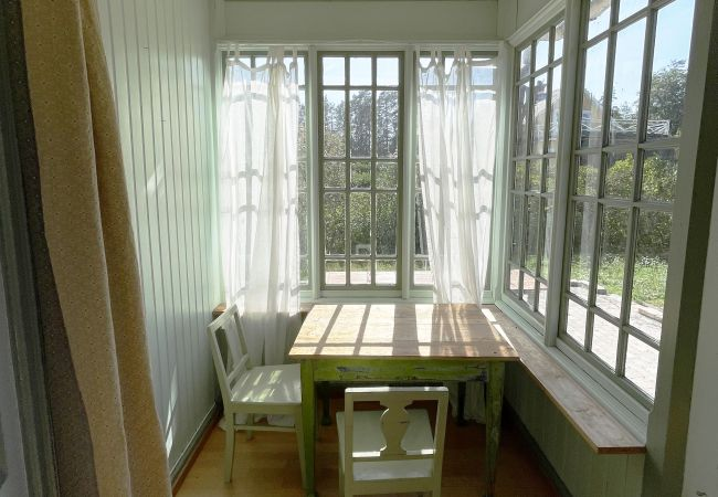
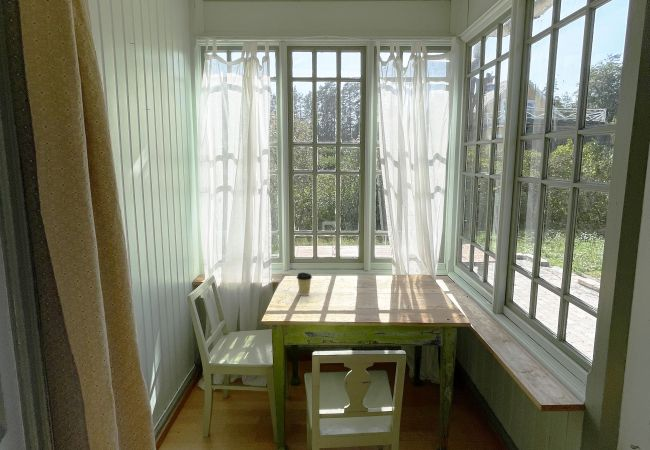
+ coffee cup [295,272,313,297]
